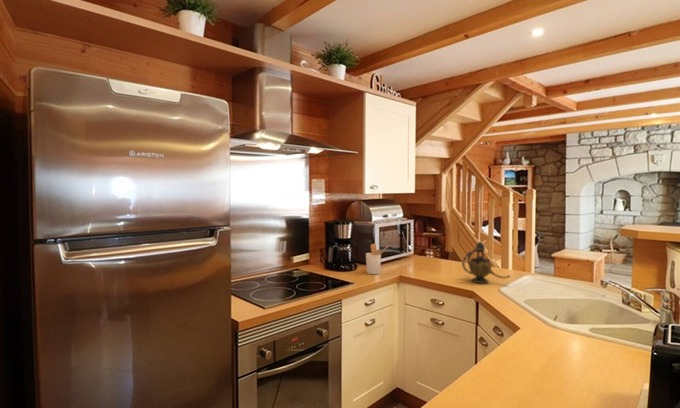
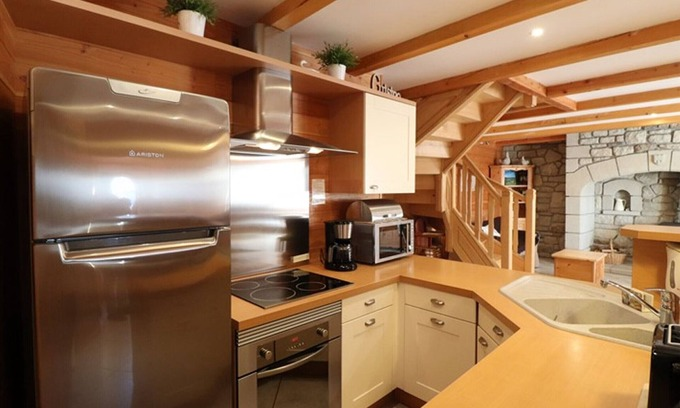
- teapot [461,240,511,284]
- utensil holder [365,243,389,275]
